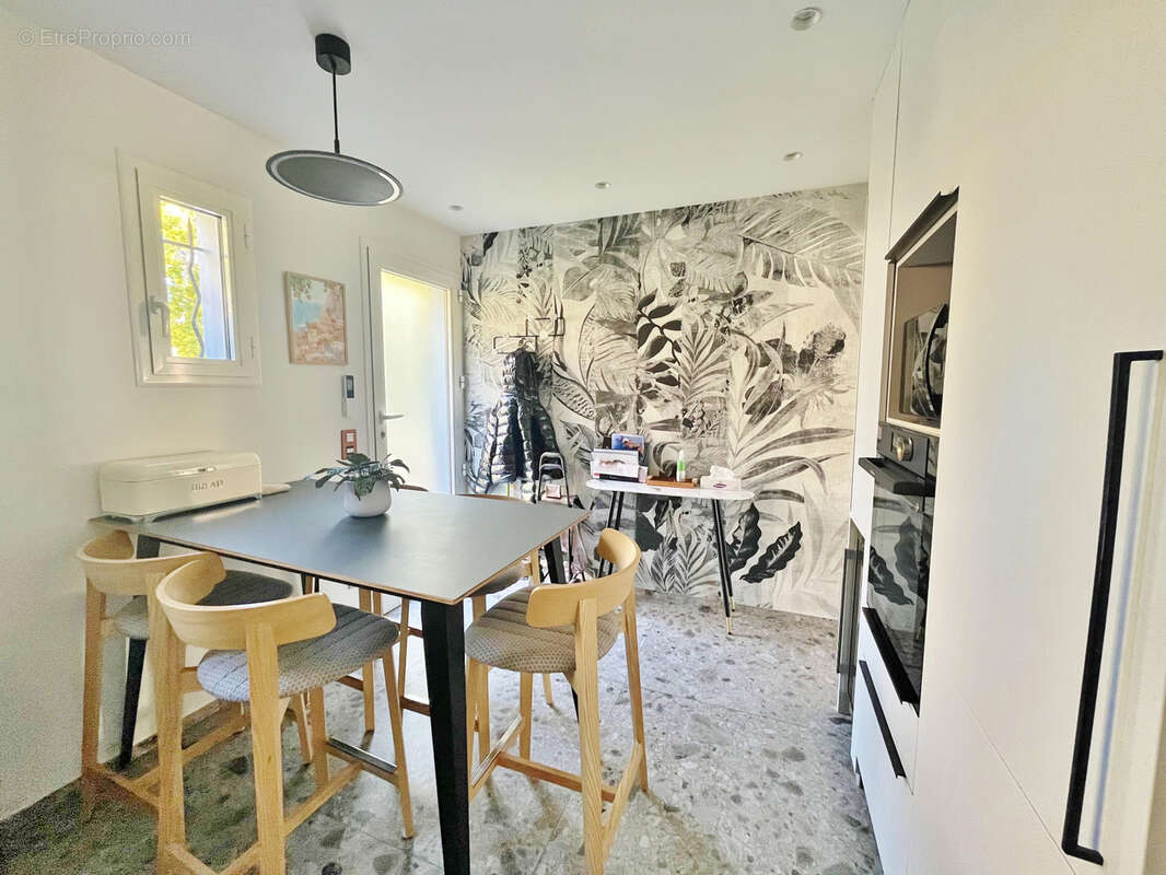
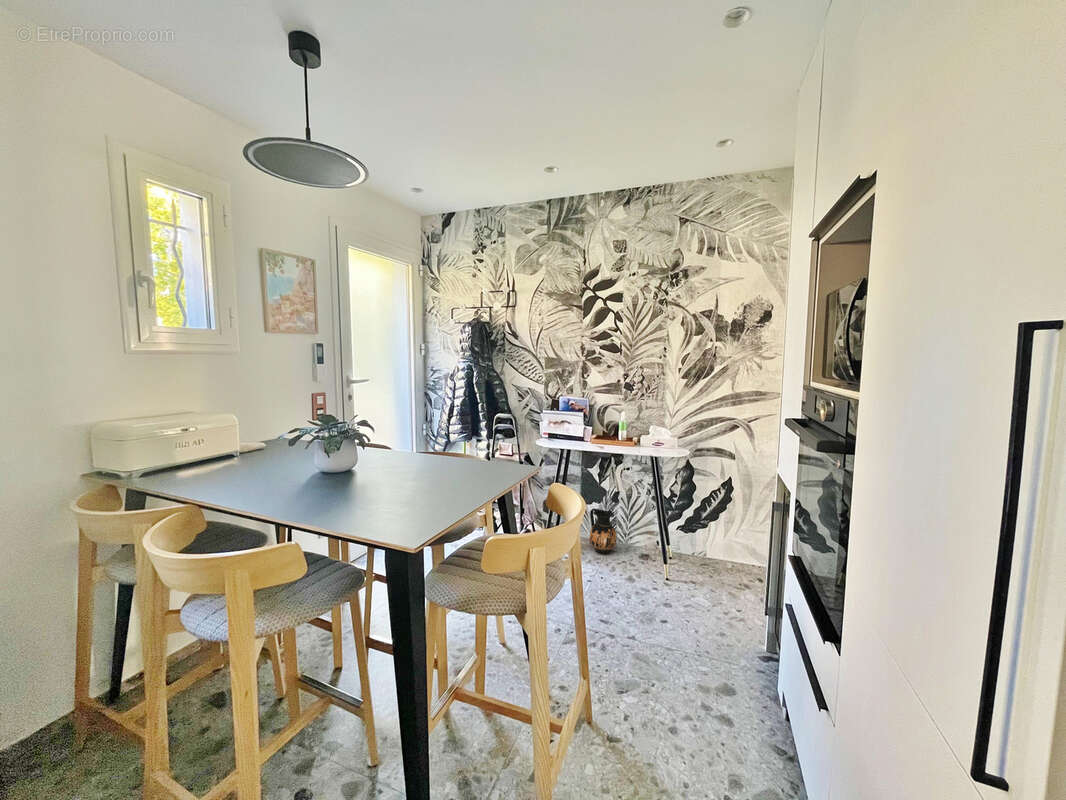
+ ceramic jug [589,507,618,555]
